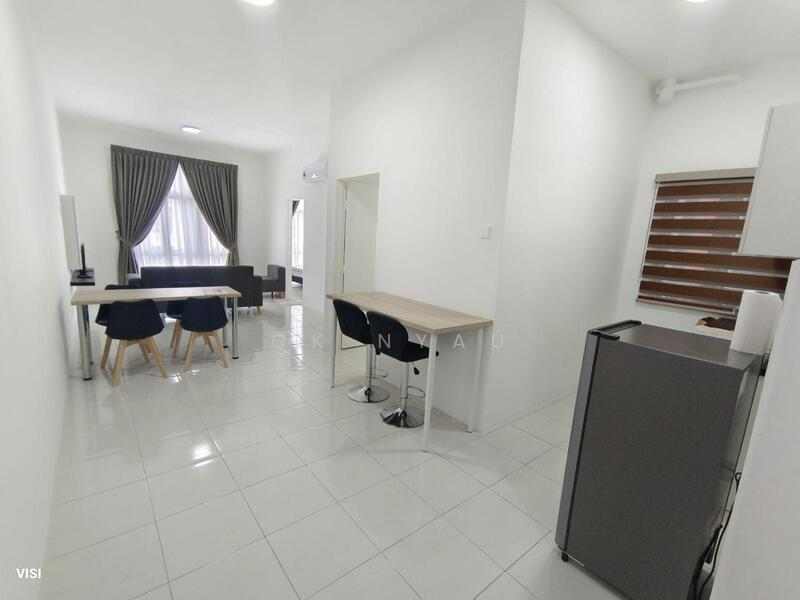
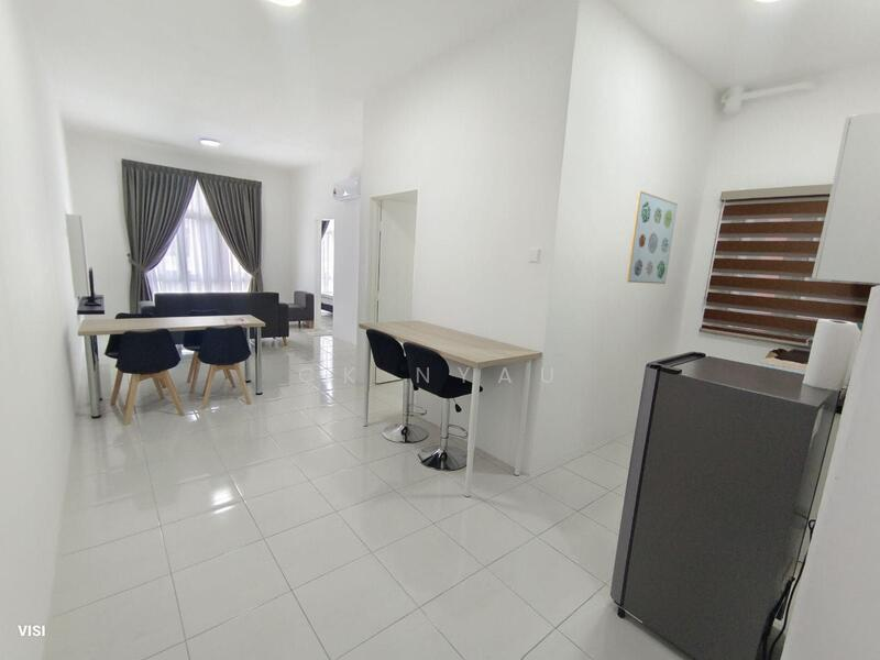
+ wall art [626,190,679,285]
